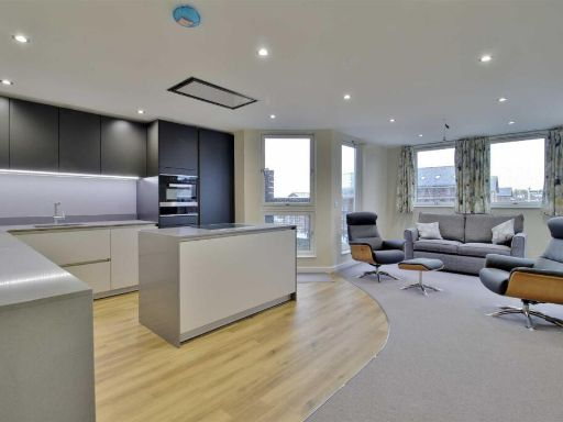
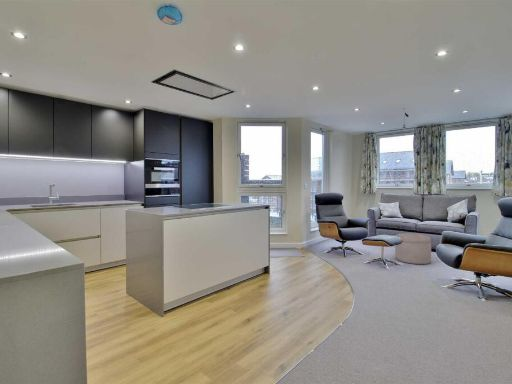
+ ottoman [394,232,432,265]
